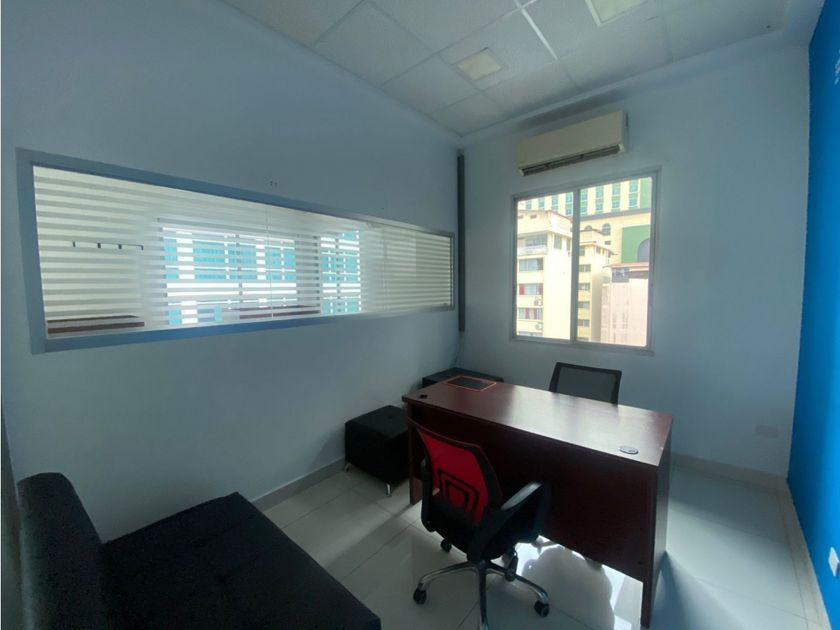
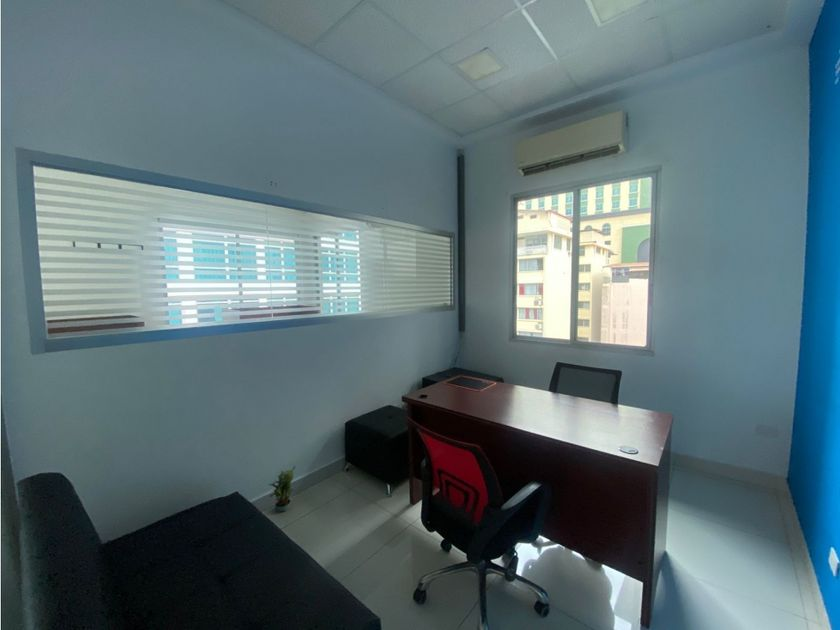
+ potted plant [267,465,296,513]
